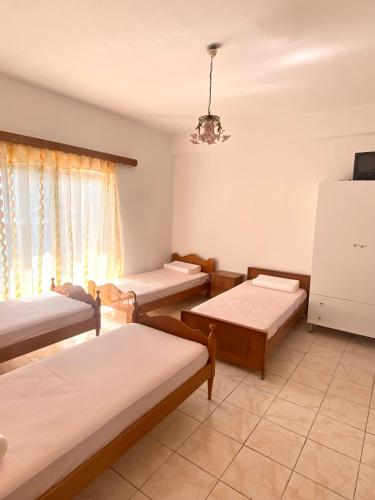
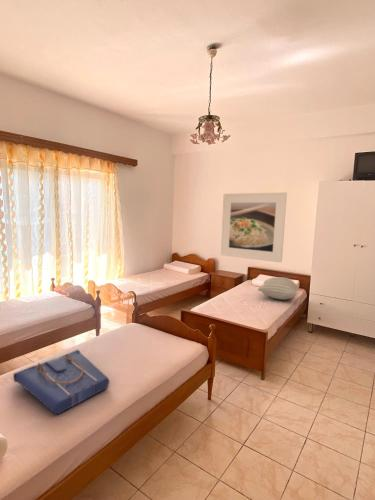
+ tote bag [12,349,111,416]
+ pillow [257,276,300,301]
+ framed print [220,192,288,263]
